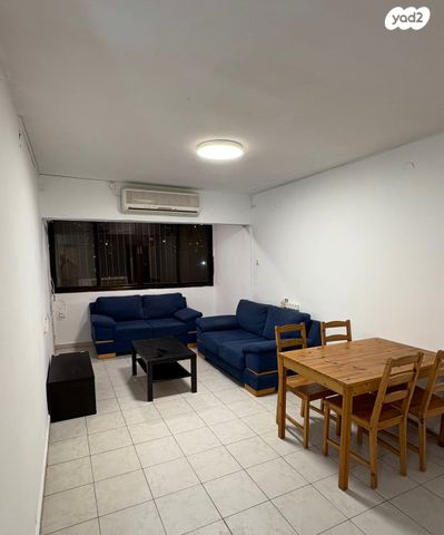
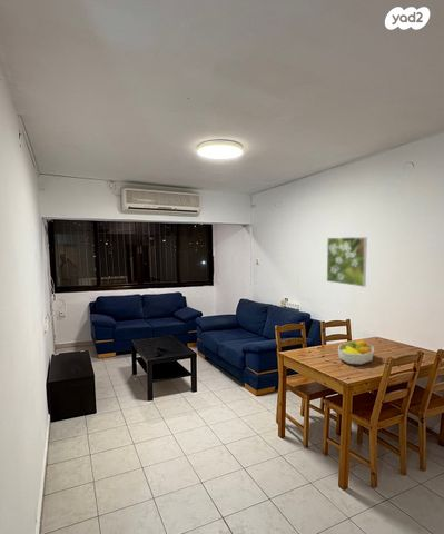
+ fruit bowl [337,338,375,366]
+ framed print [326,236,368,288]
